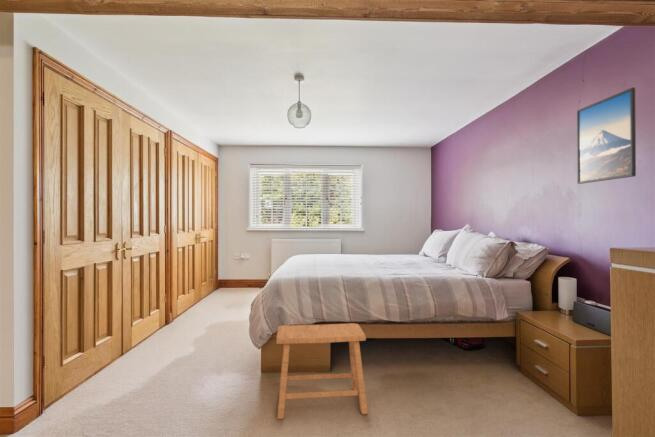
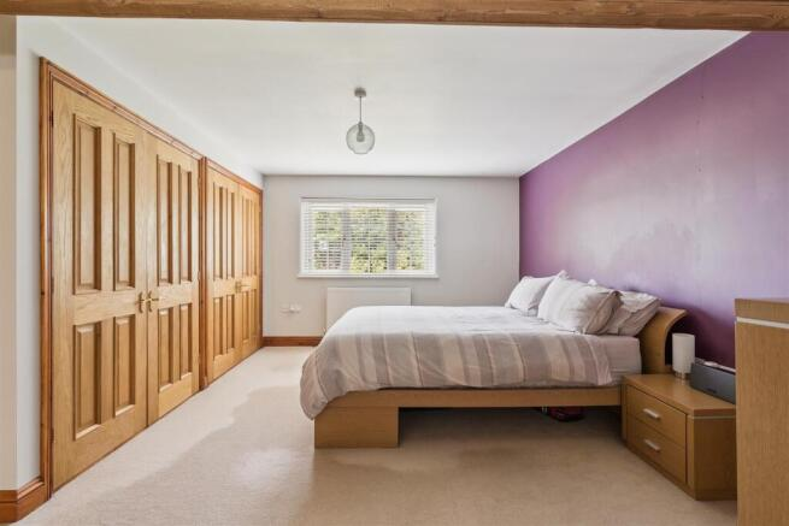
- stool [275,322,369,420]
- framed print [576,87,637,185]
